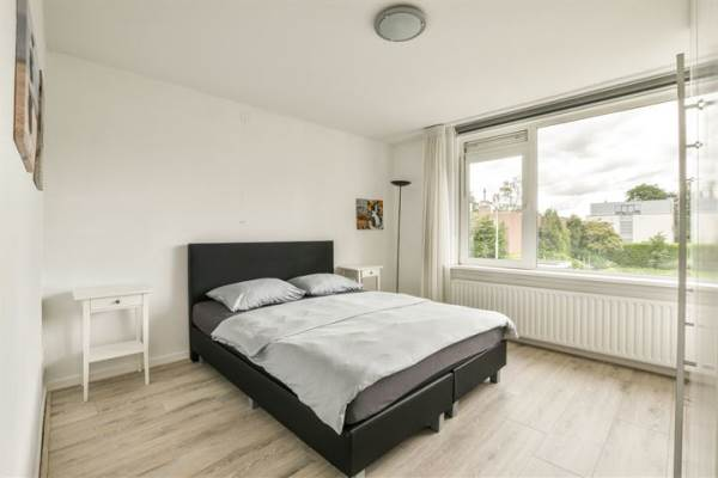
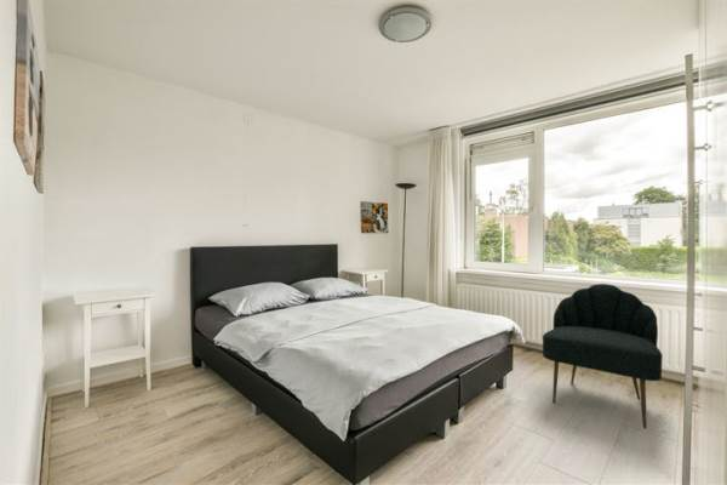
+ chair [542,283,664,430]
